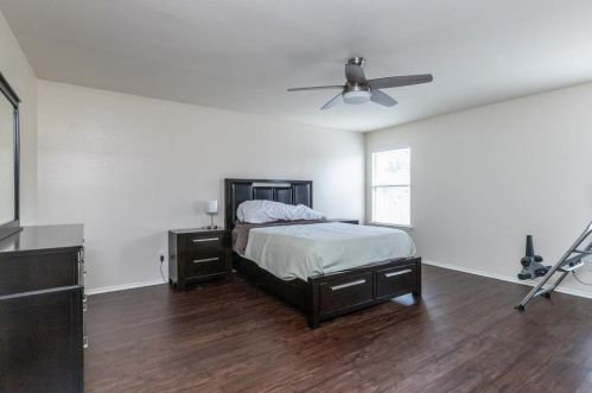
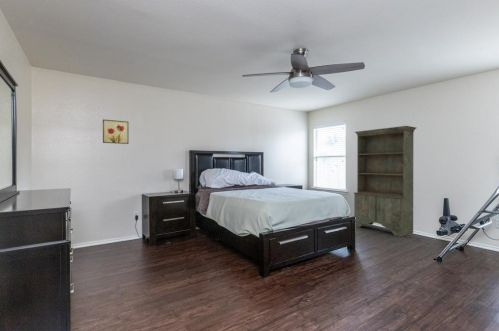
+ bookshelf [353,125,417,238]
+ wall art [102,118,129,145]
